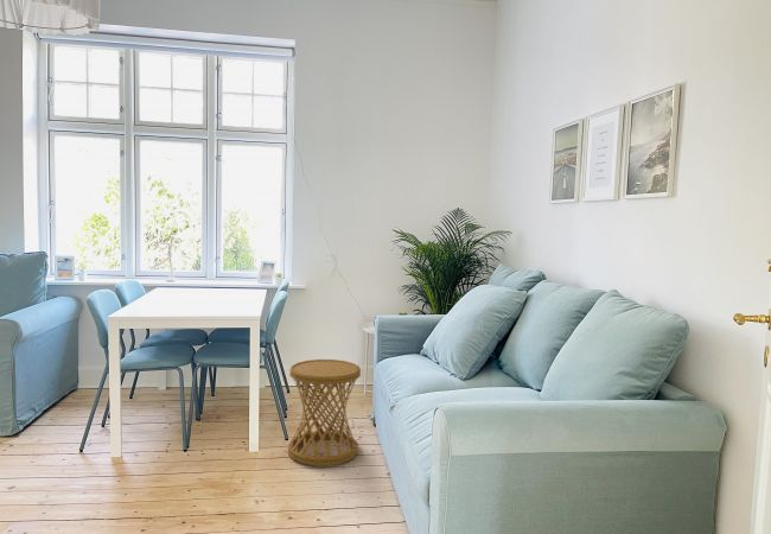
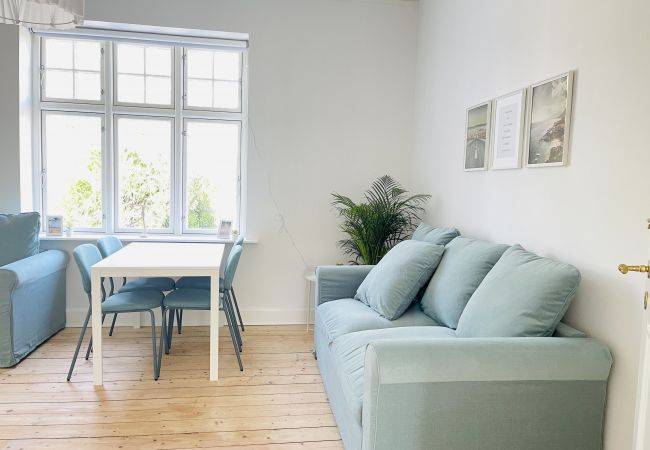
- side table [287,358,362,466]
